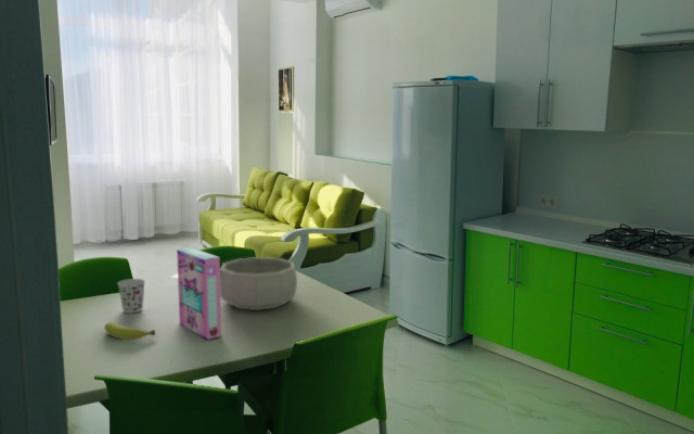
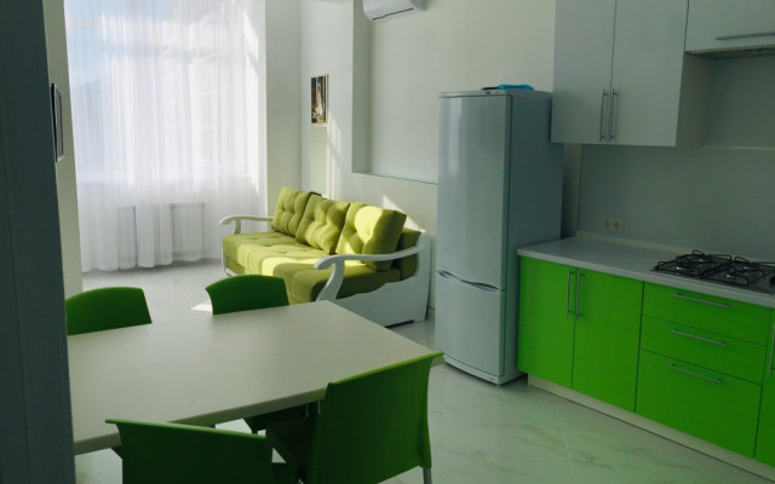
- cereal box [176,246,222,341]
- cup [116,278,146,314]
- fruit [103,321,156,341]
- decorative bowl [220,256,298,311]
